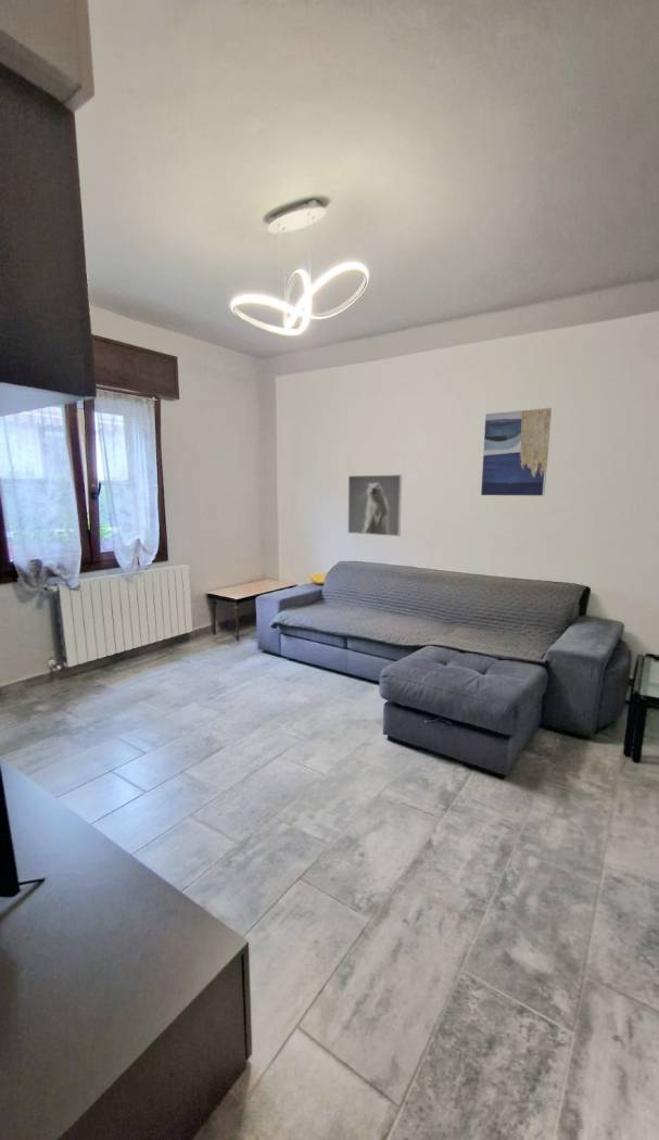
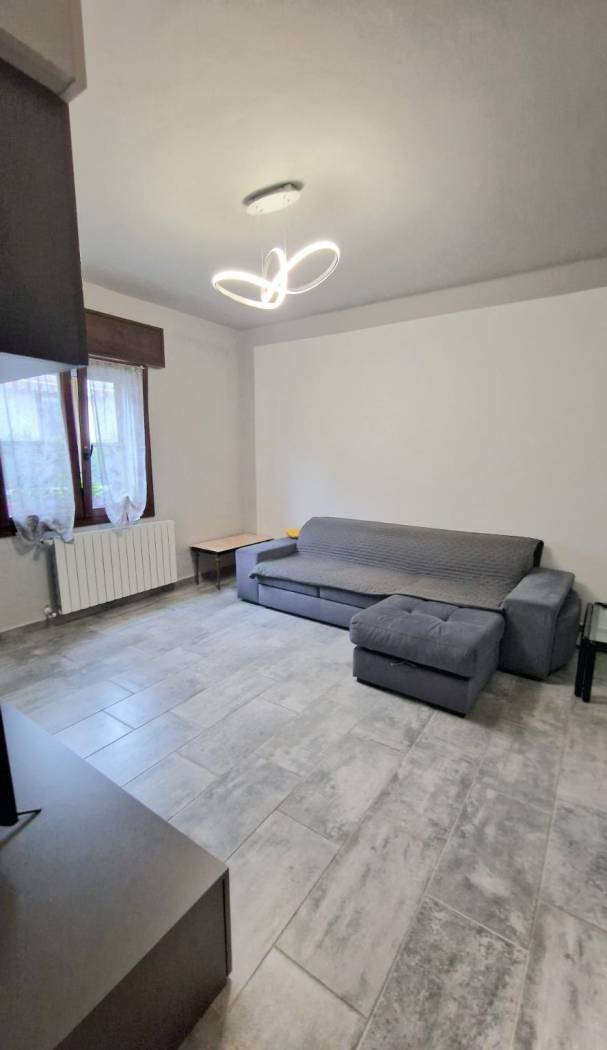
- wall art [480,407,553,496]
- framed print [347,473,403,537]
